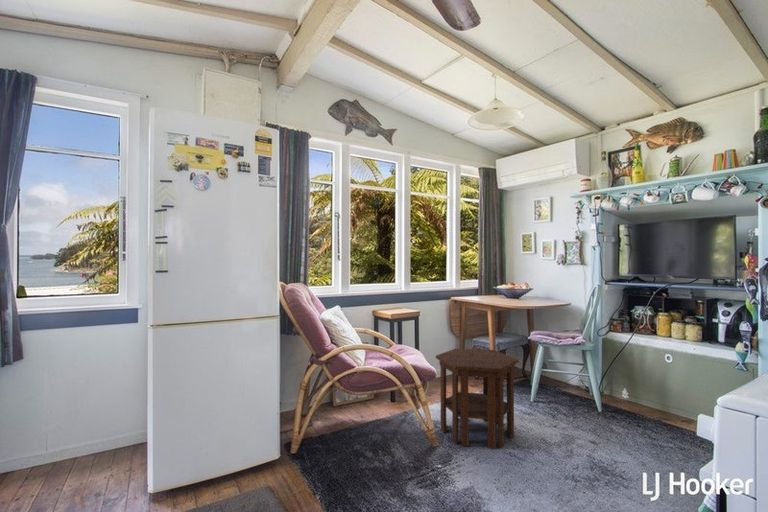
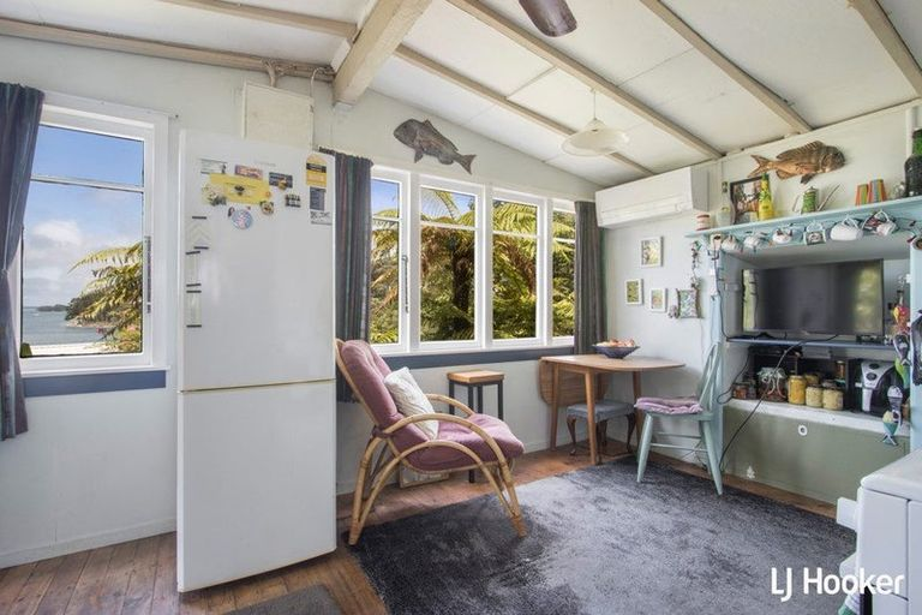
- side table [435,347,520,450]
